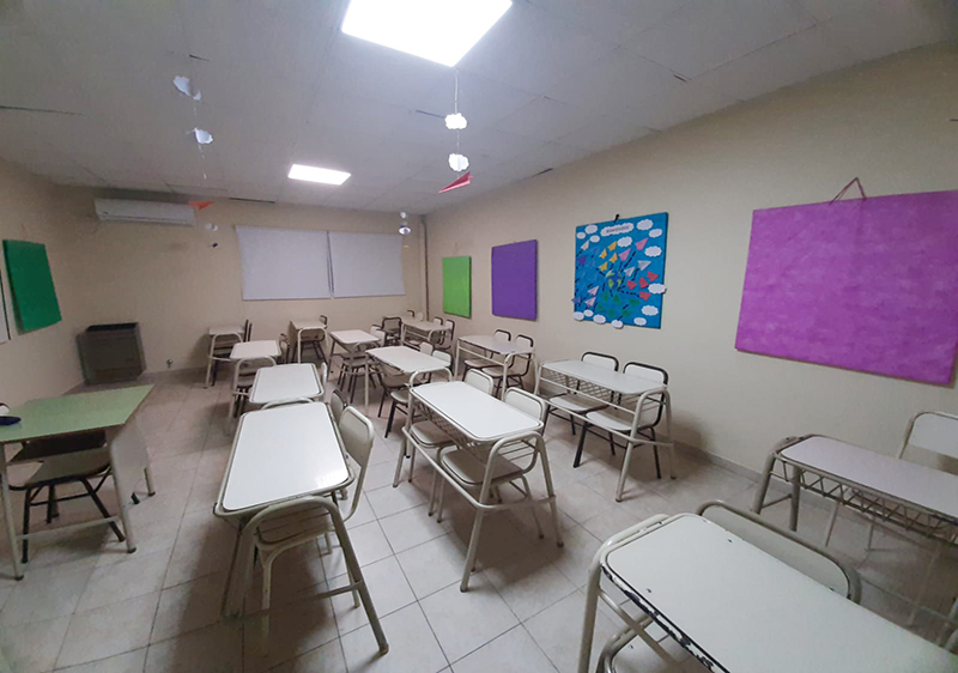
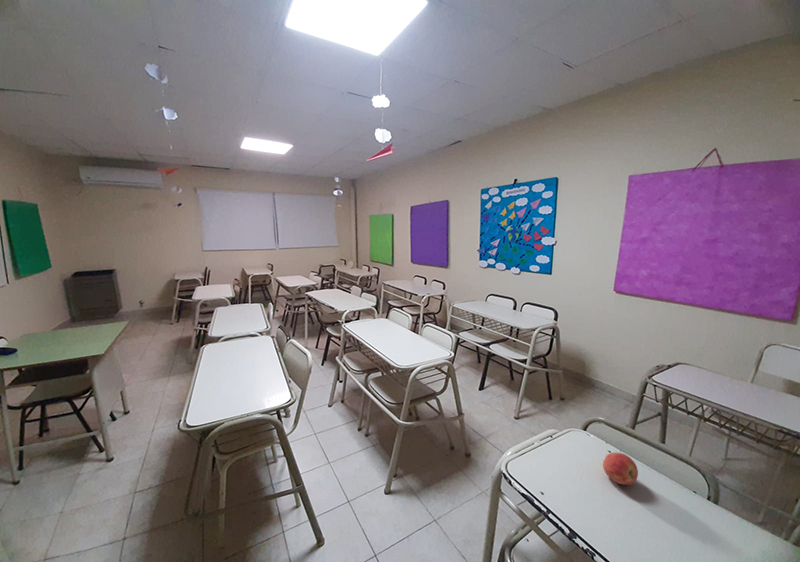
+ apple [602,451,639,486]
